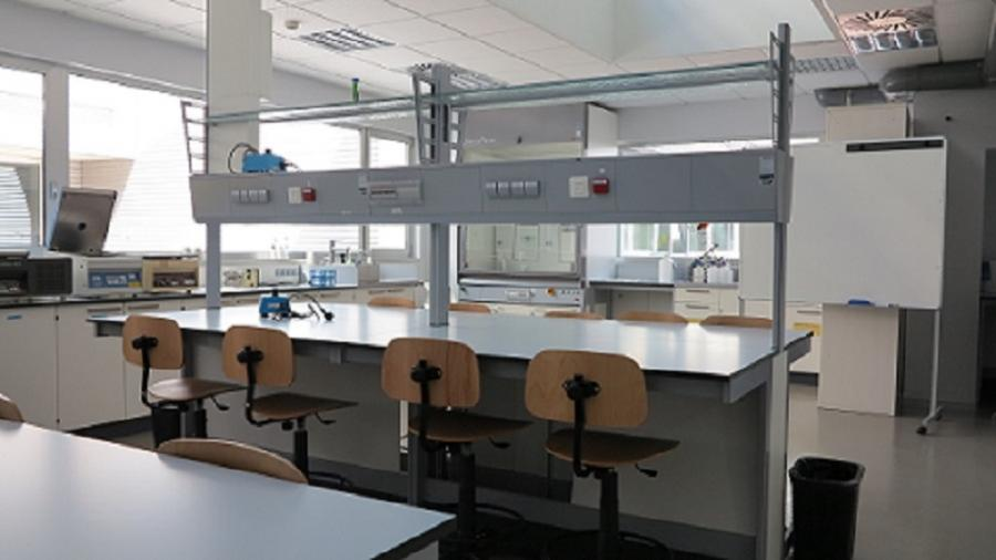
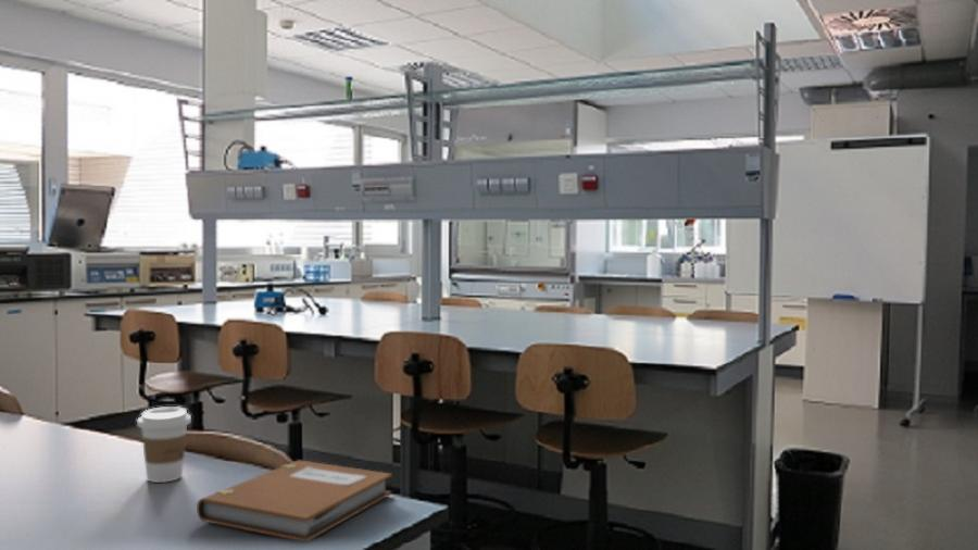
+ notebook [196,459,393,543]
+ coffee cup [136,405,192,484]
